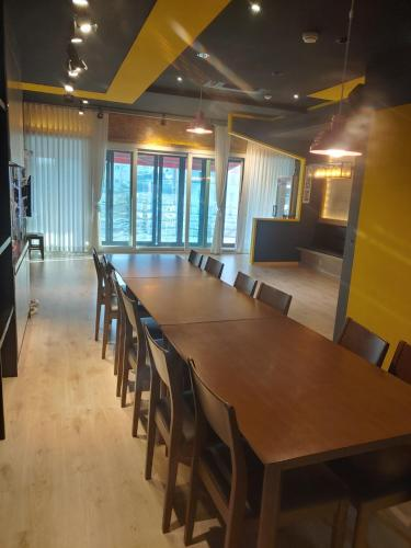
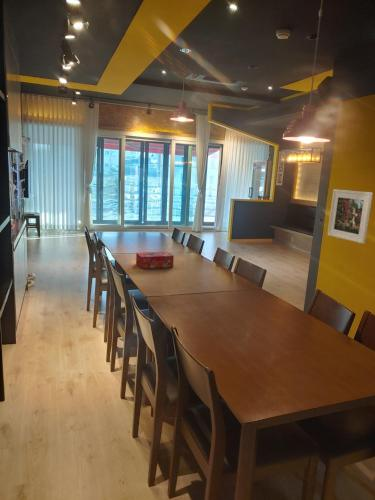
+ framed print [327,188,374,245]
+ tissue box [135,251,175,269]
